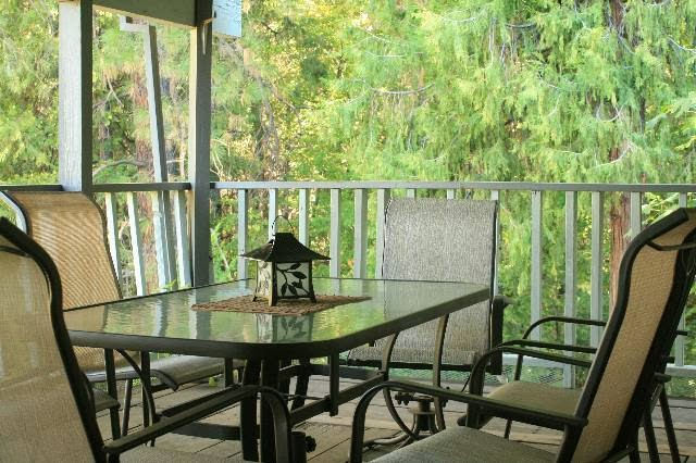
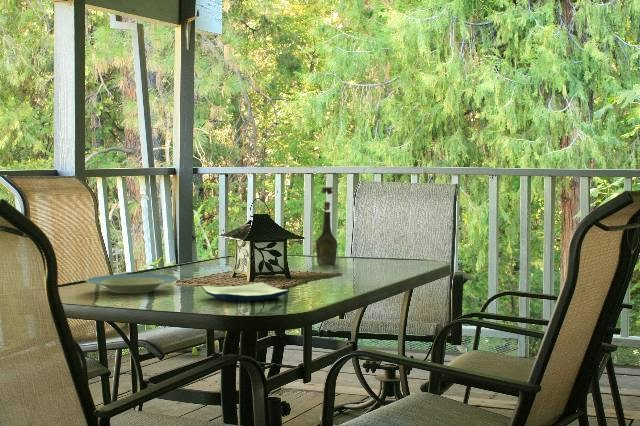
+ plate [201,282,289,302]
+ bottle [315,186,338,266]
+ plate [85,273,179,294]
